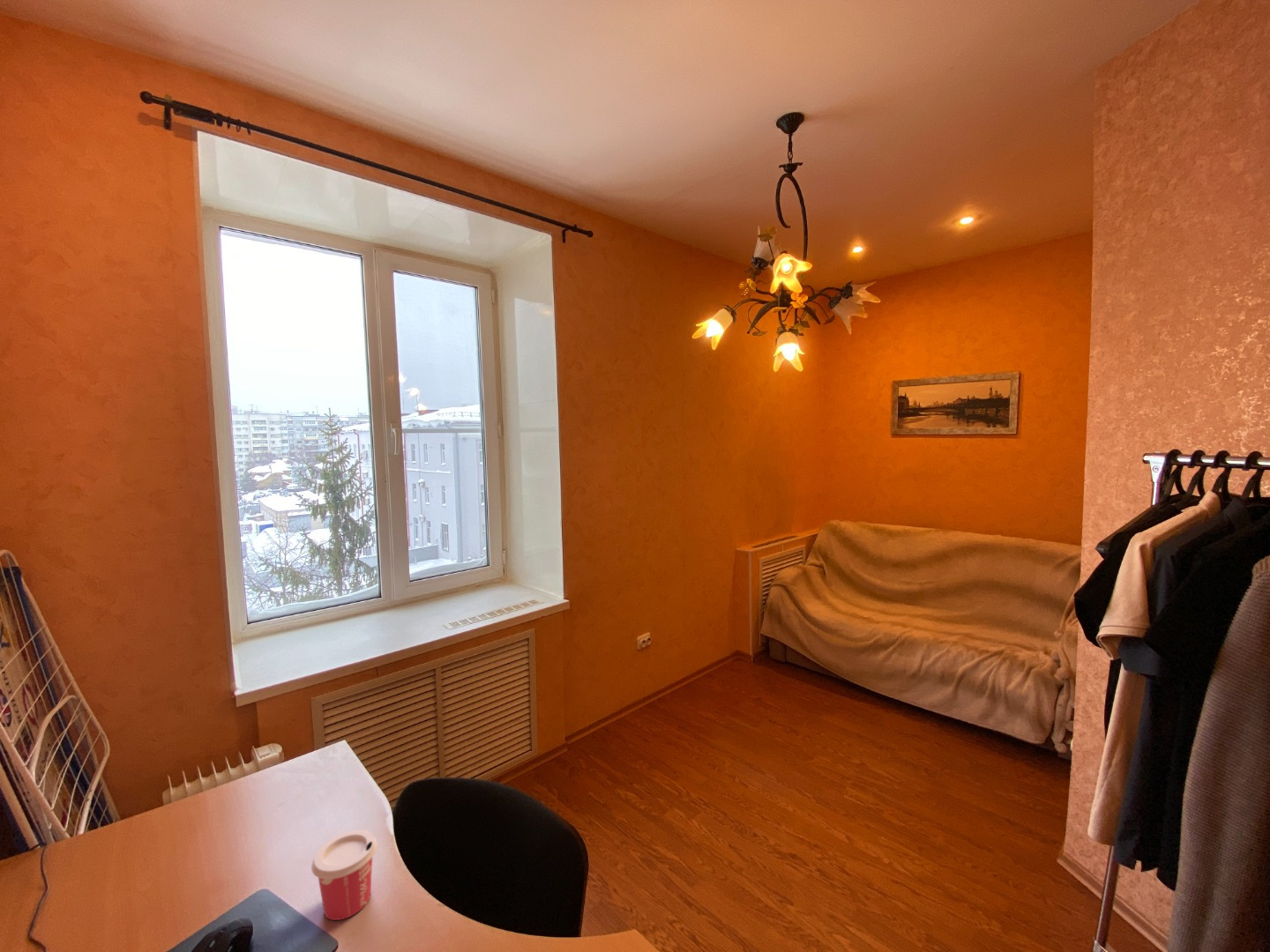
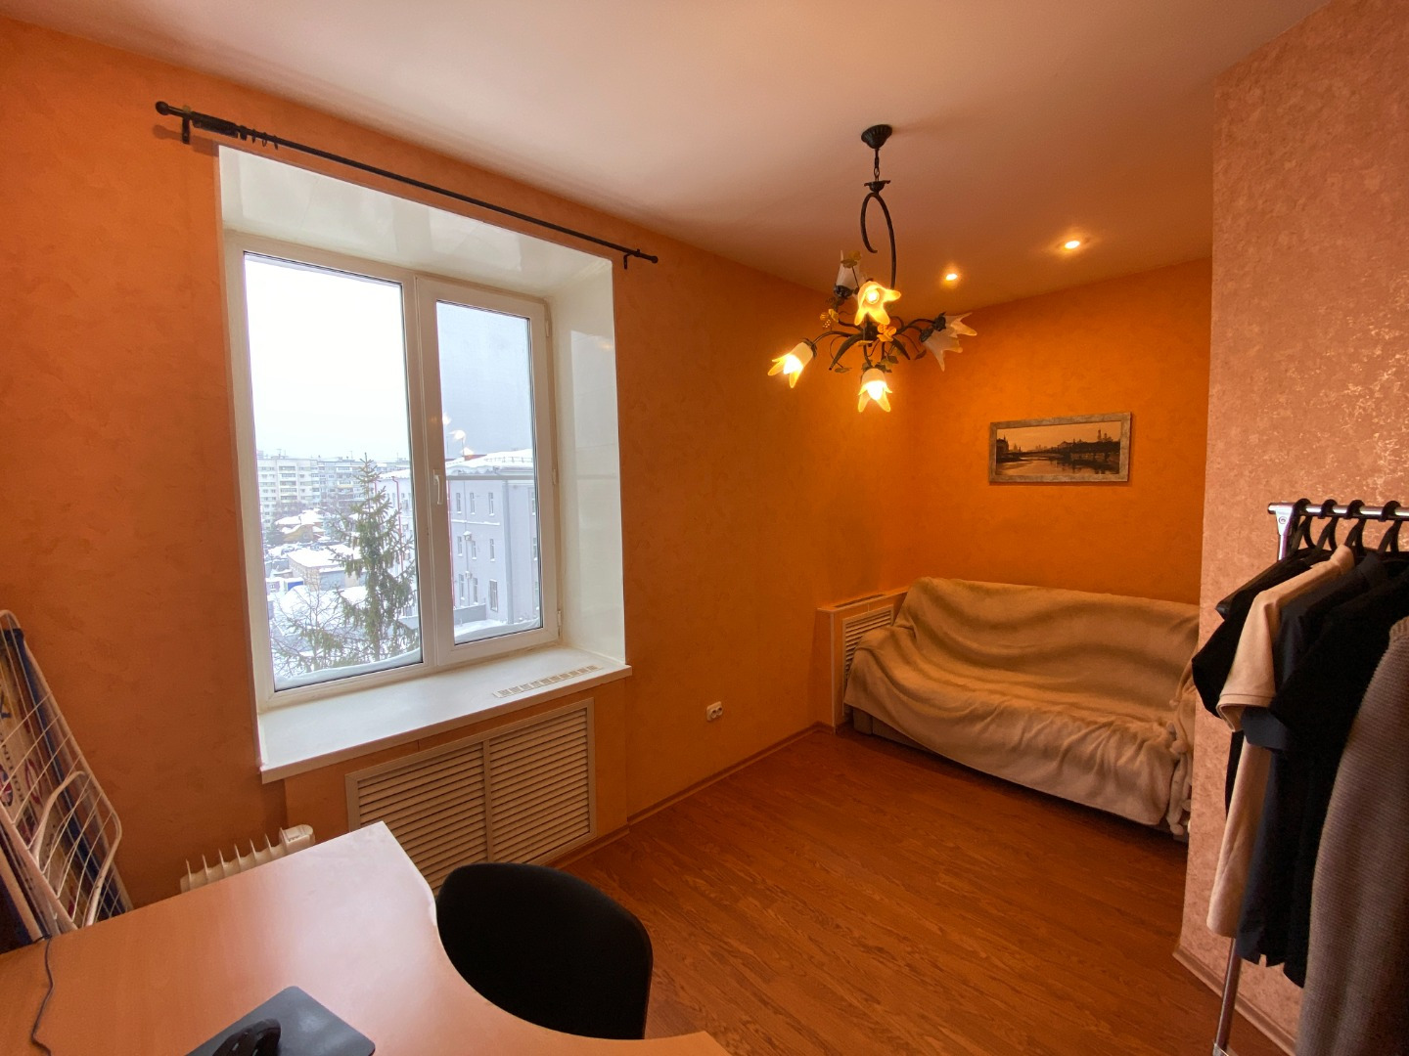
- cup [310,829,378,921]
